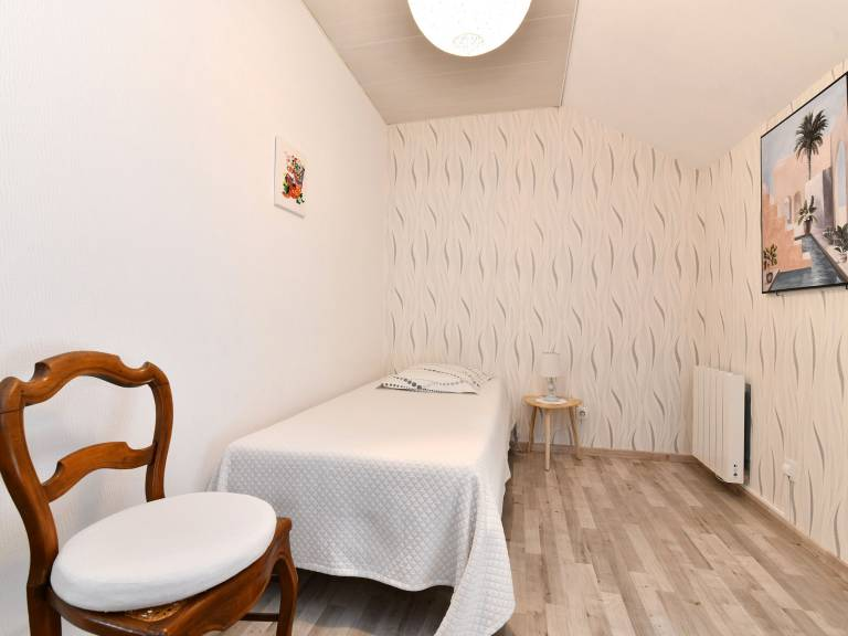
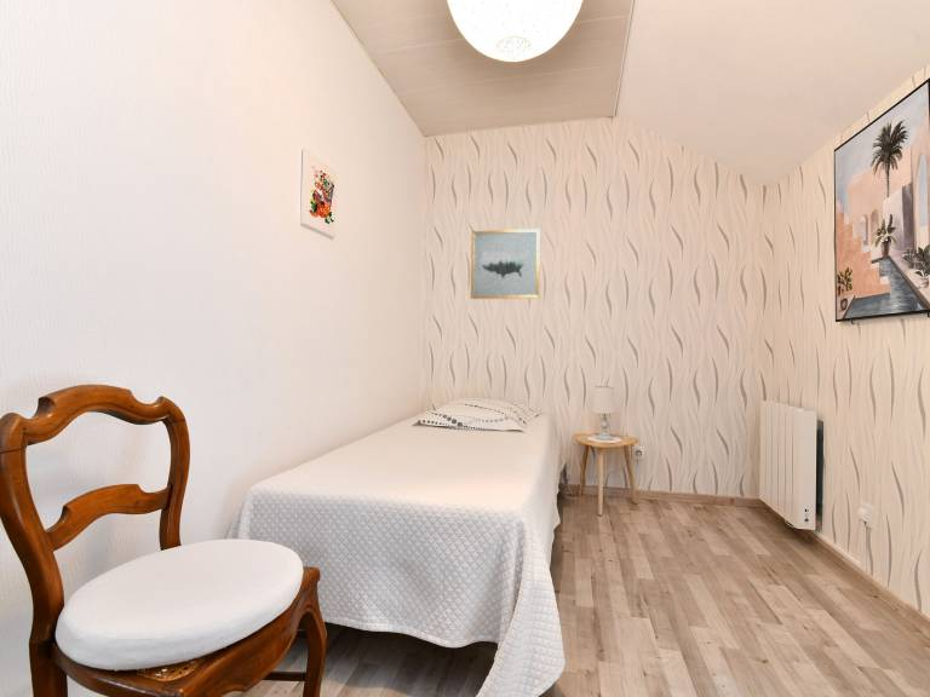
+ wall art [470,227,541,300]
